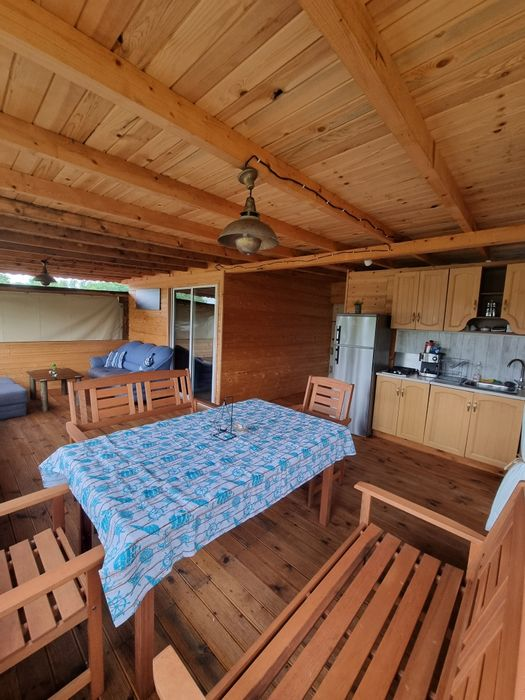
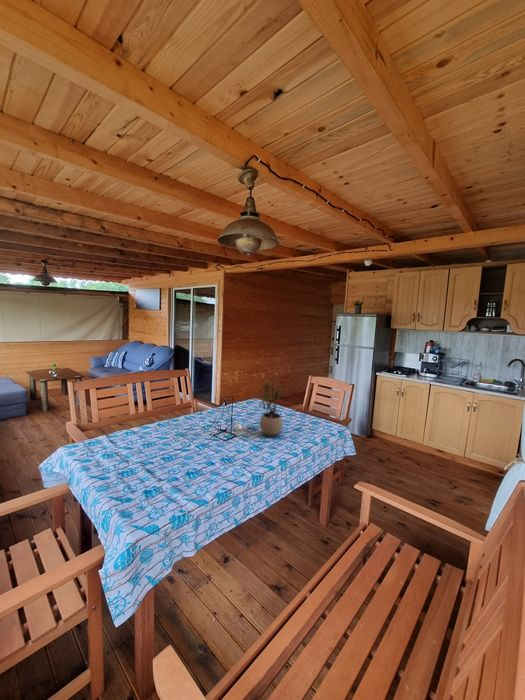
+ potted plant [259,379,284,438]
